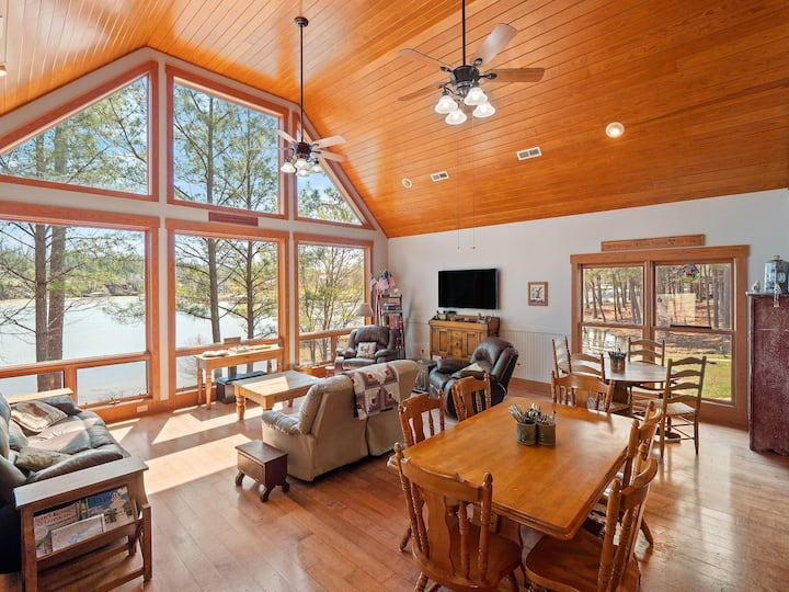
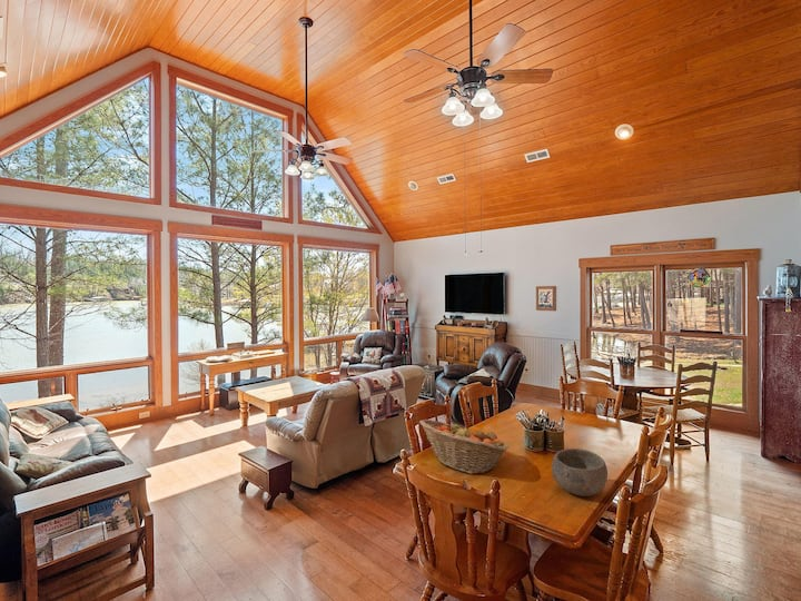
+ bowl [551,447,609,497]
+ fruit basket [418,418,508,475]
